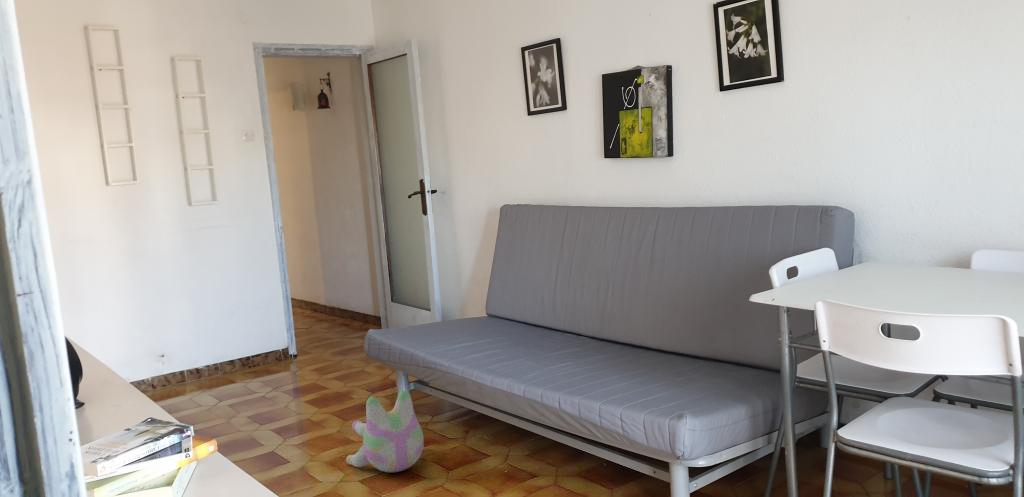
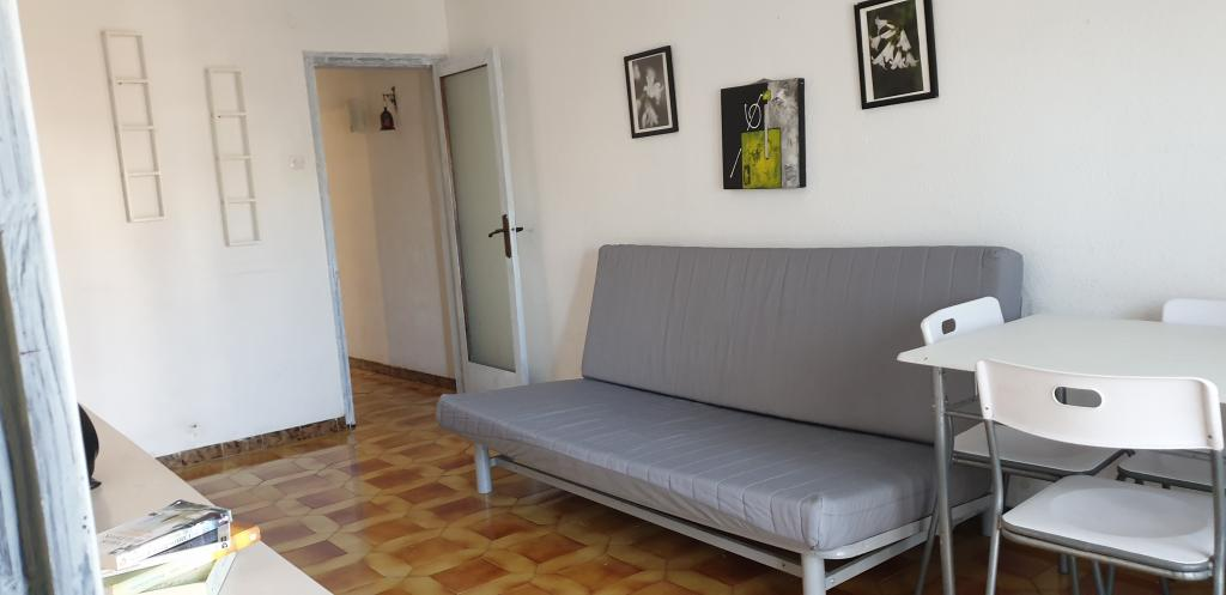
- plush toy [345,390,425,473]
